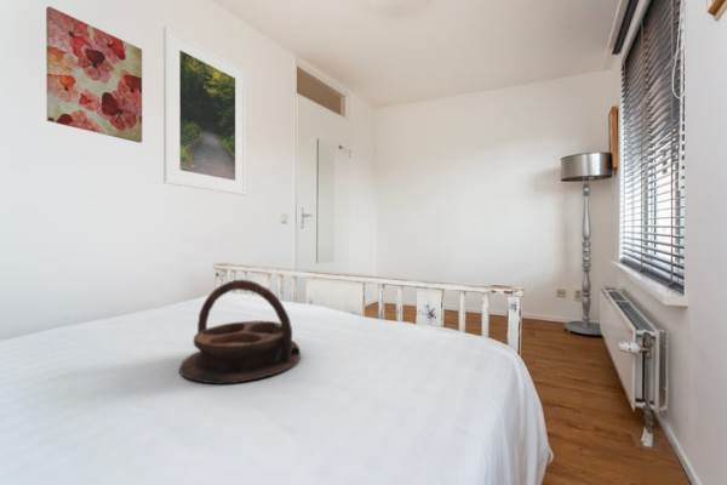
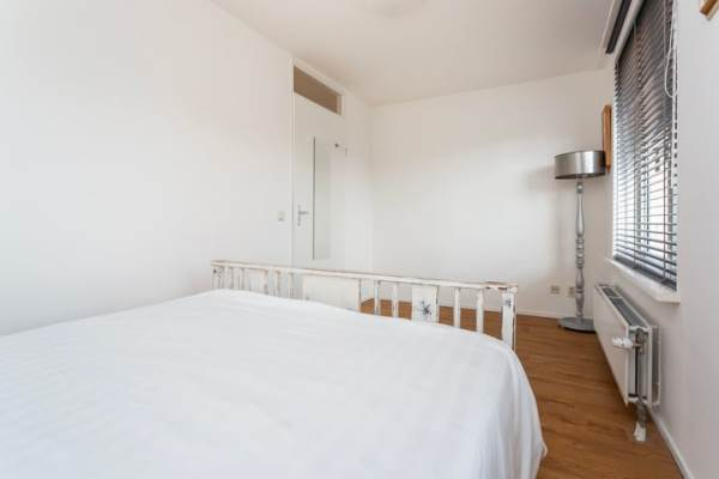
- serving tray [178,279,302,386]
- wall art [45,5,143,144]
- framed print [162,25,247,196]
